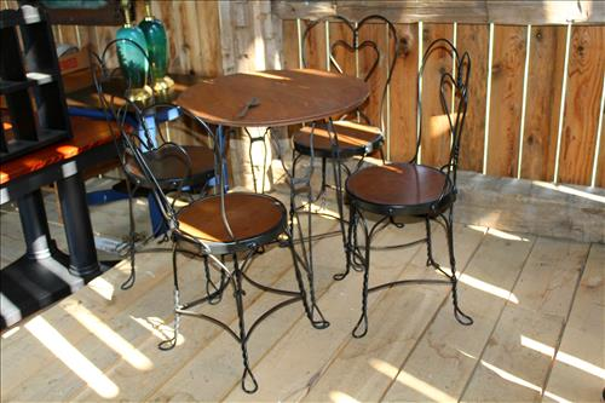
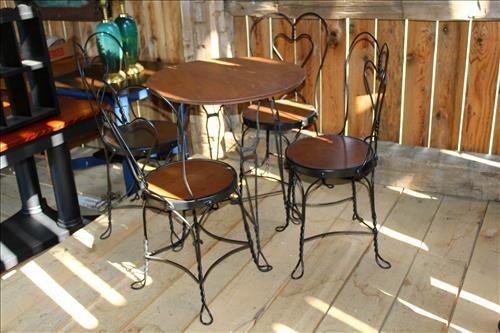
- spoon [237,97,260,119]
